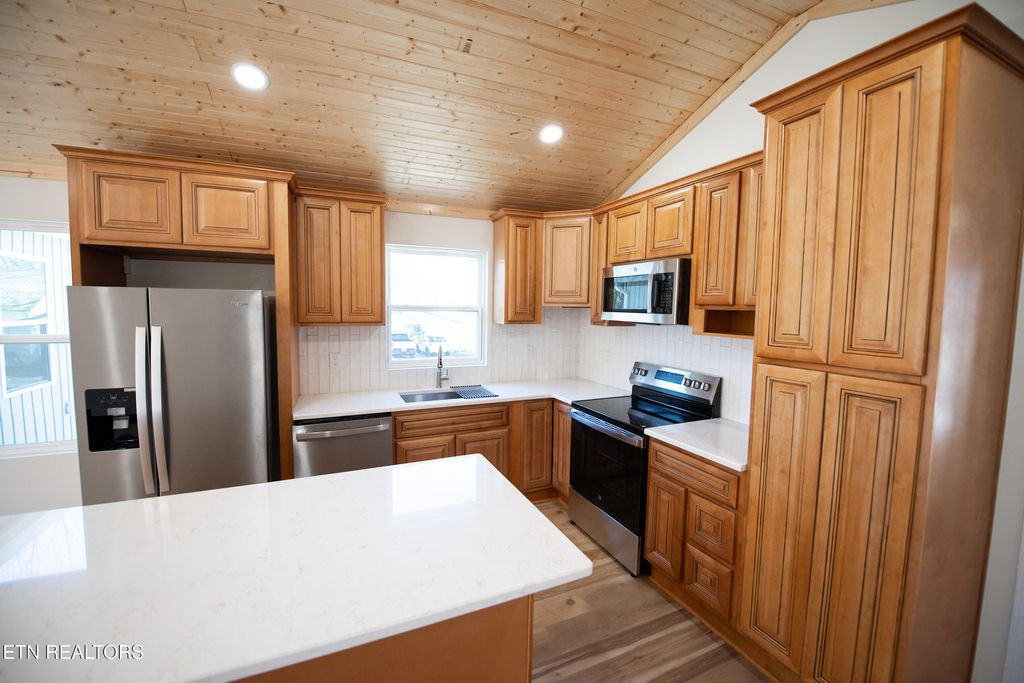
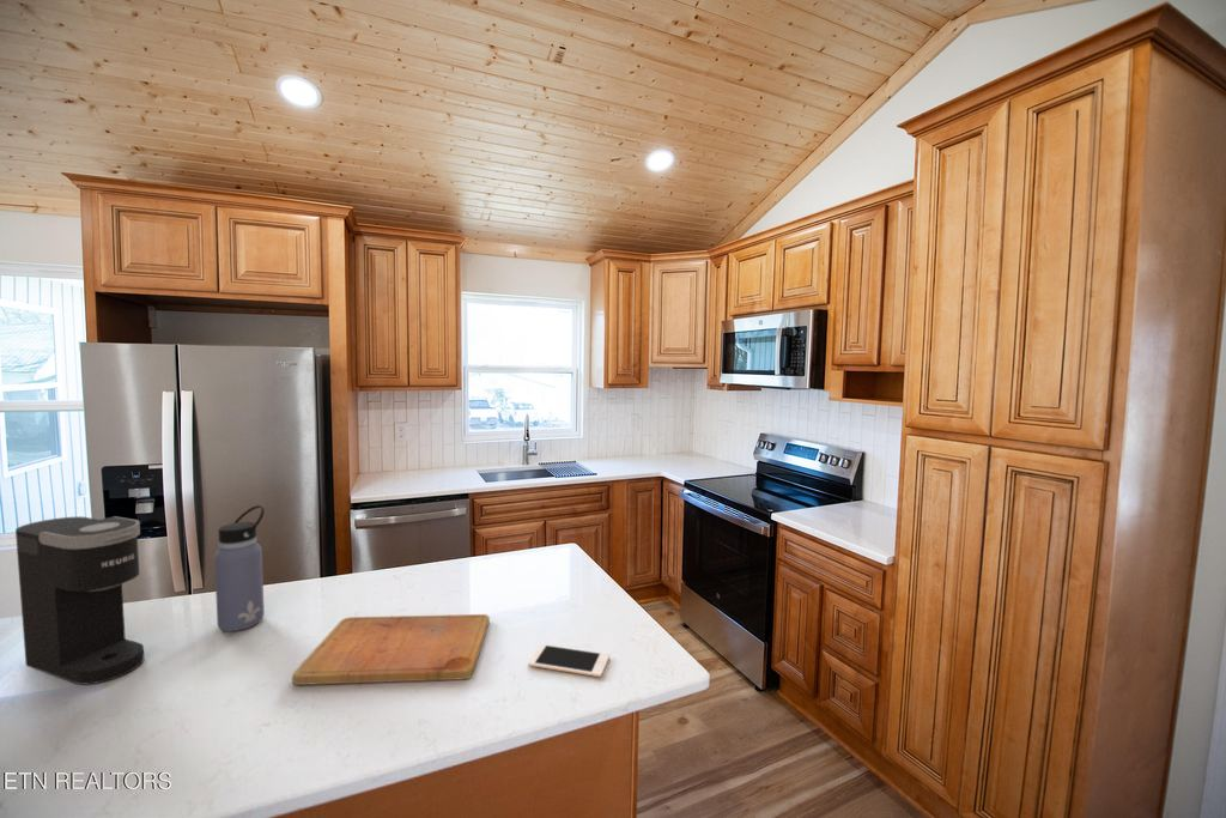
+ coffee maker [14,515,145,685]
+ water bottle [213,504,266,632]
+ cell phone [527,643,611,678]
+ cutting board [291,613,491,686]
